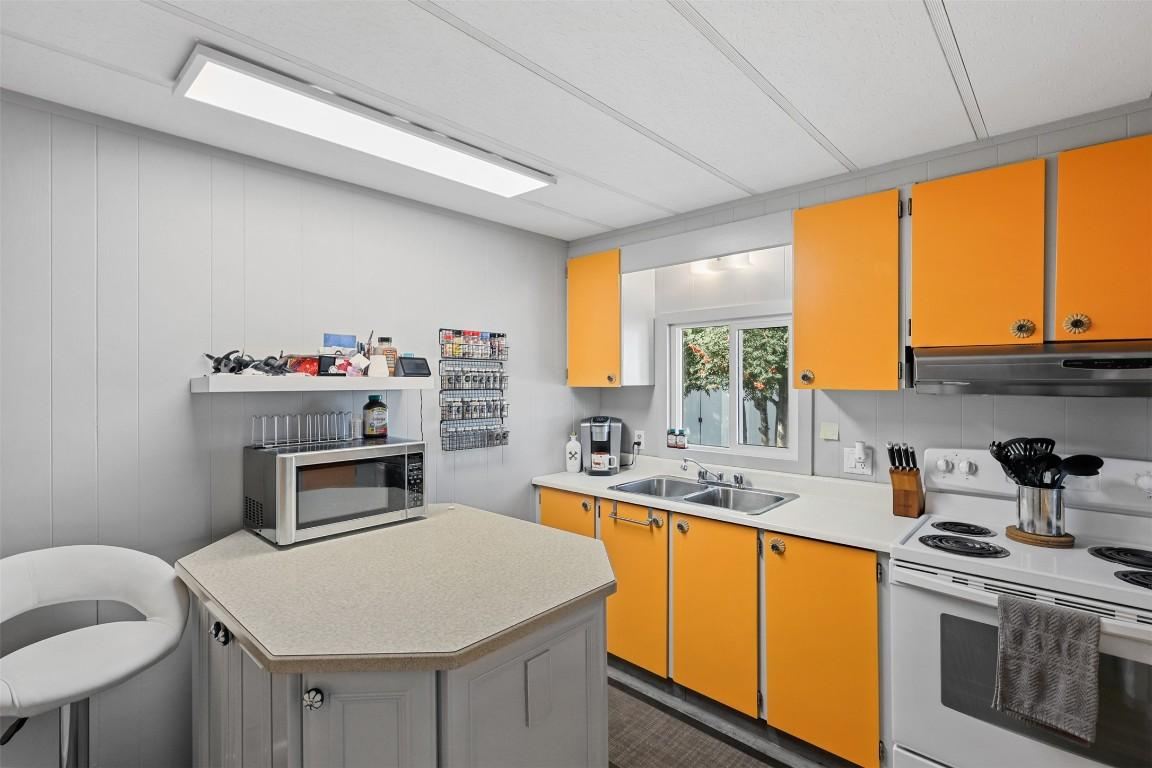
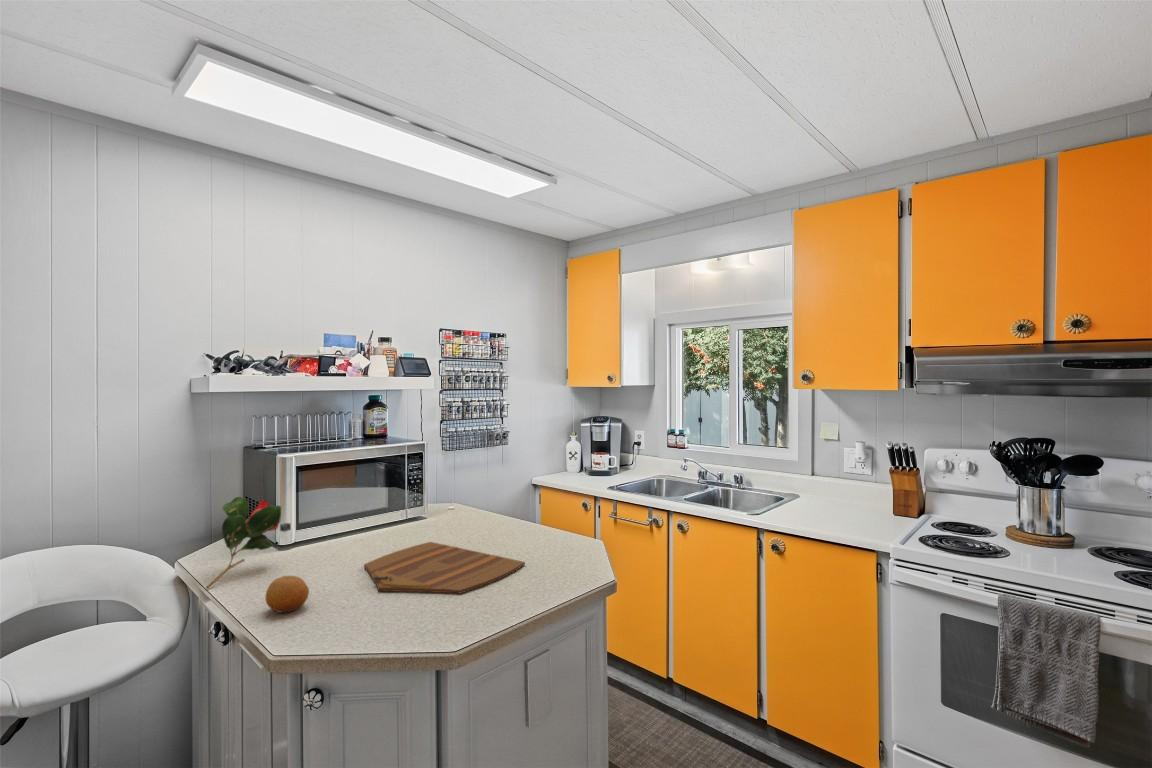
+ fruit [264,575,310,613]
+ cutting board [363,541,526,595]
+ flower [205,496,292,590]
